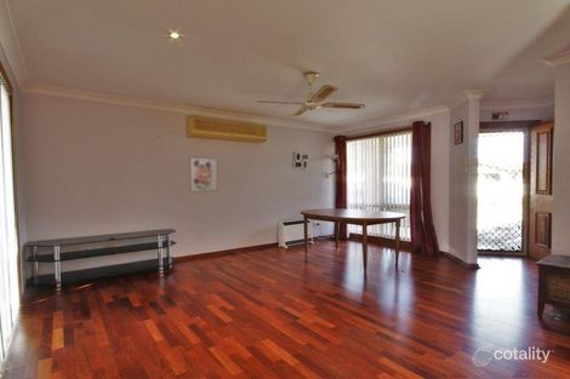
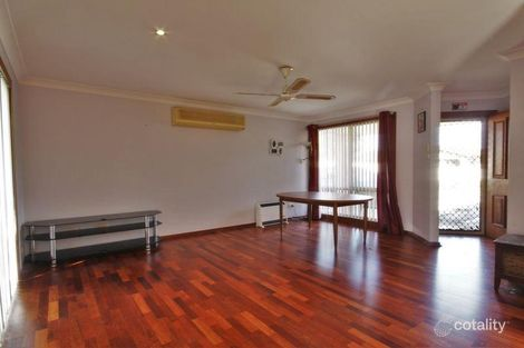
- wall art [188,156,220,194]
